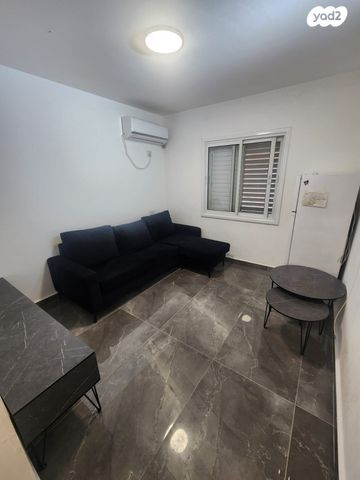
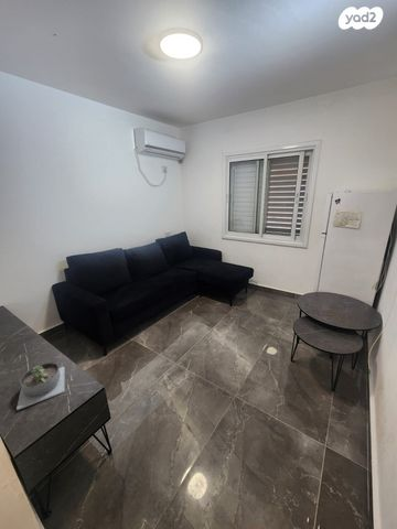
+ succulent planter [15,361,66,411]
